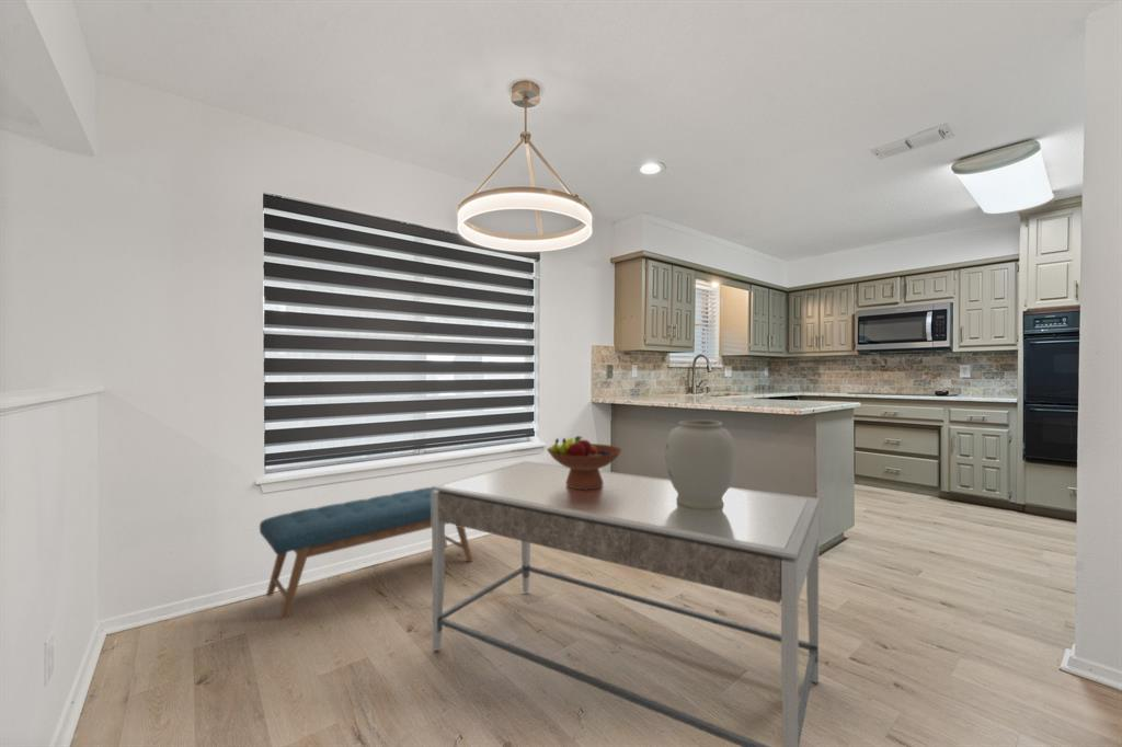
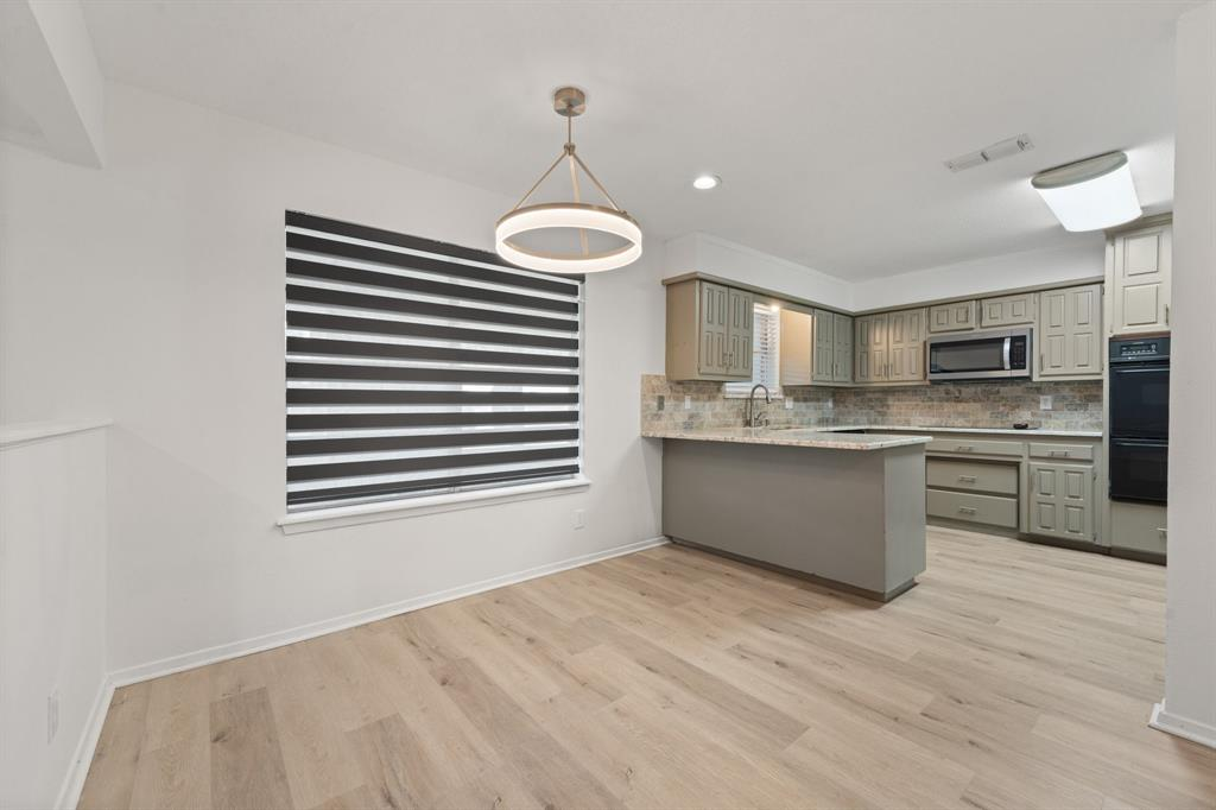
- bench [259,486,473,620]
- fruit bowl [546,435,623,490]
- dining table [431,460,820,747]
- vase [664,420,736,509]
